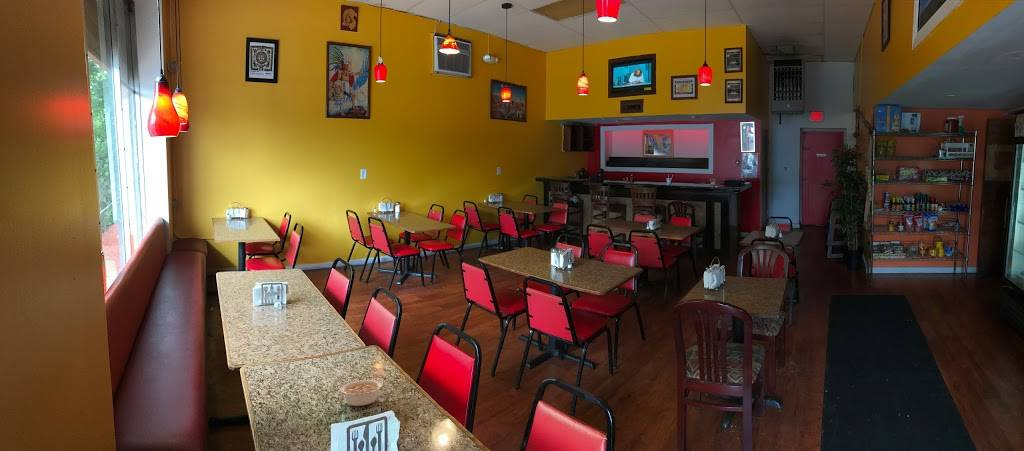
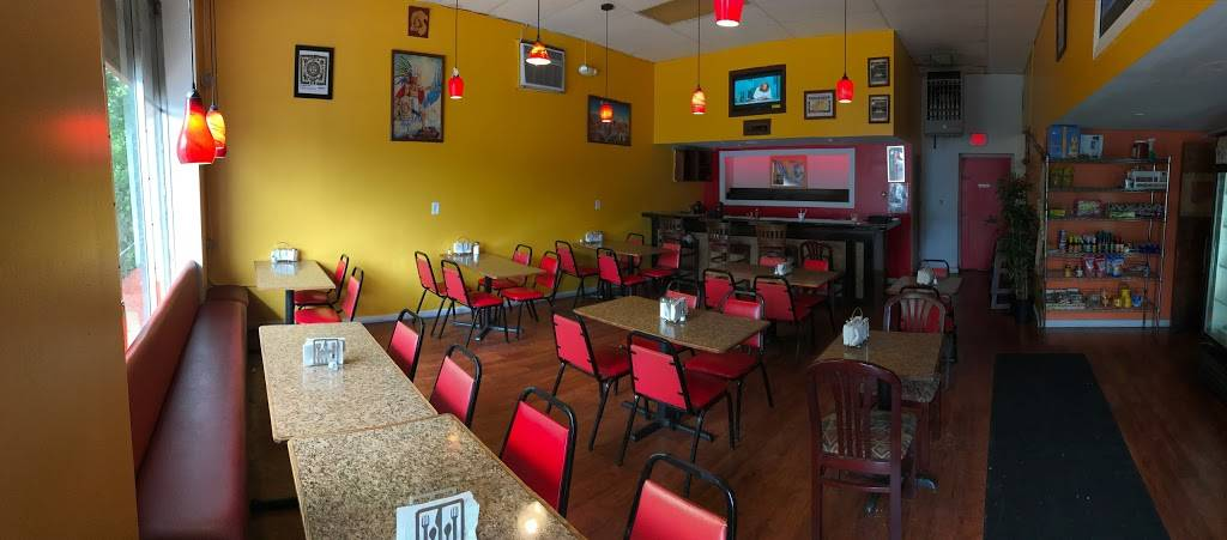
- legume [339,379,390,407]
